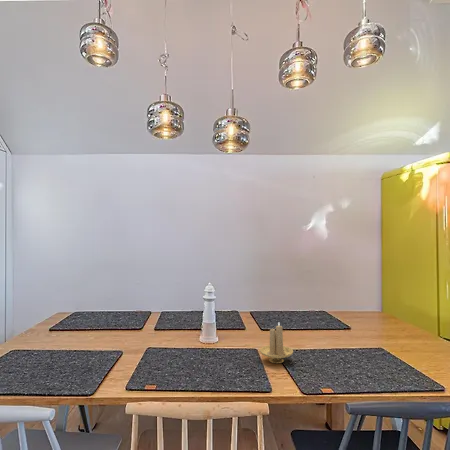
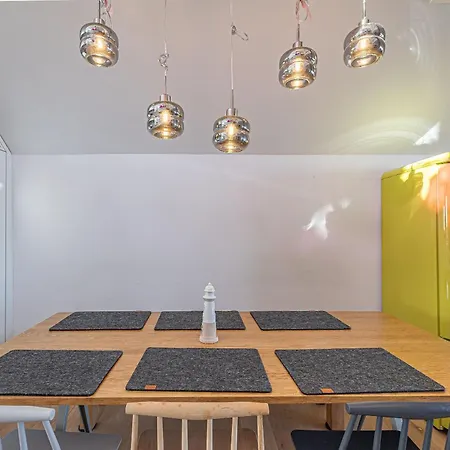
- candle holder [259,323,294,364]
